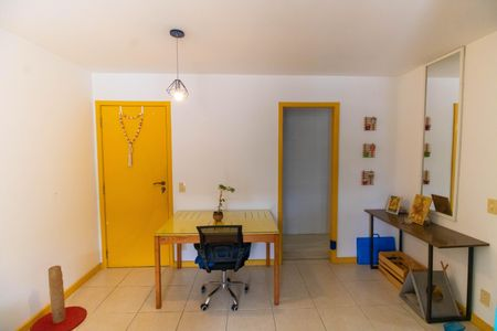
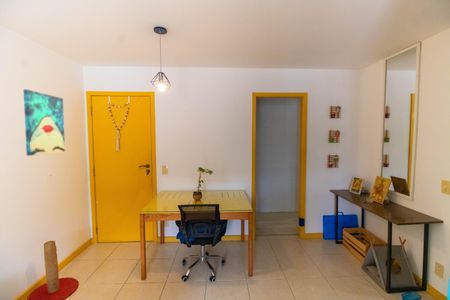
+ wall art [23,89,66,157]
